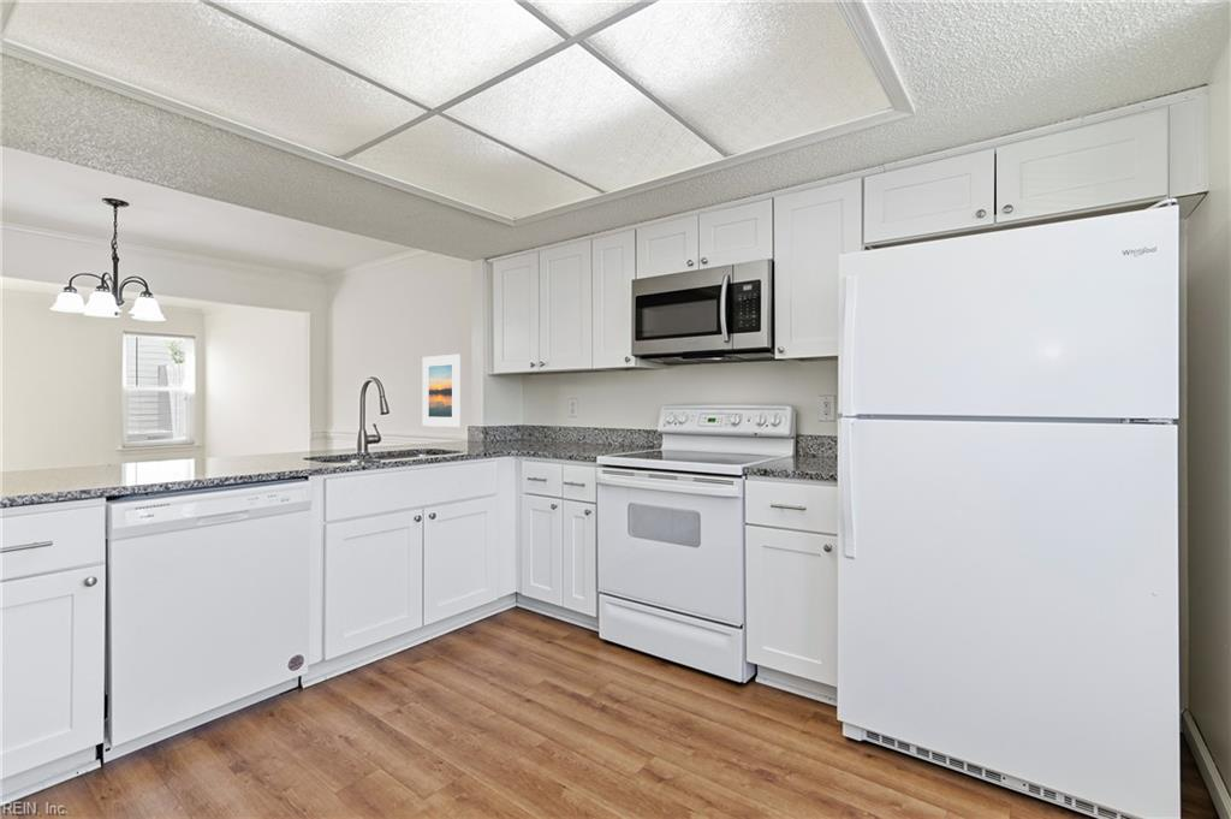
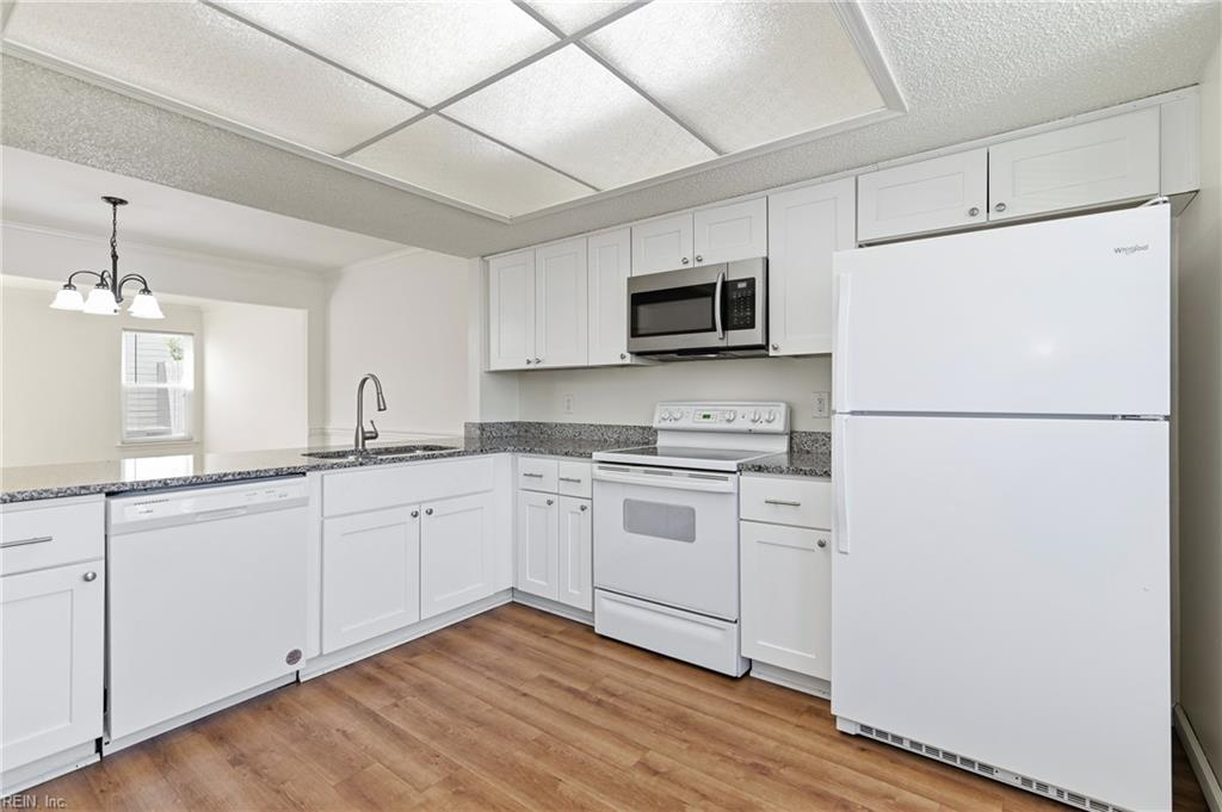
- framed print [421,354,462,428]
